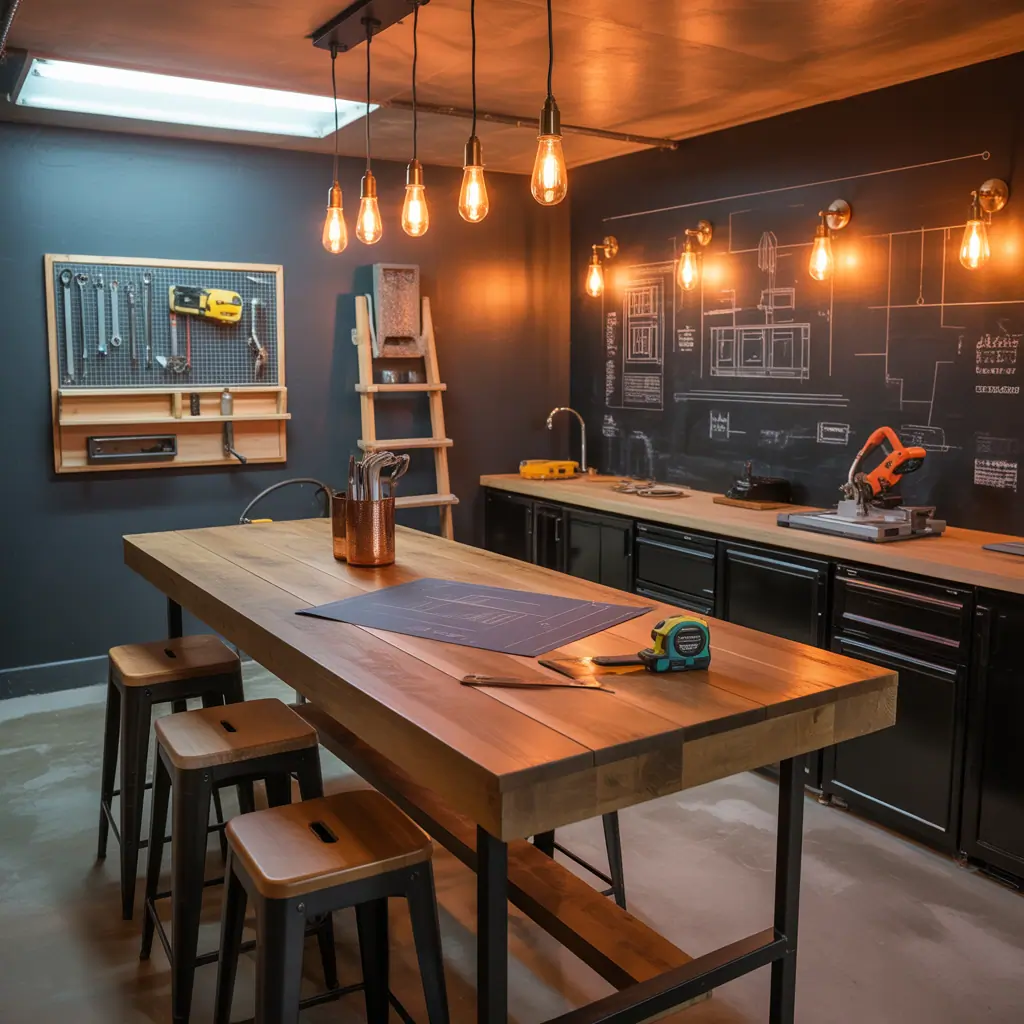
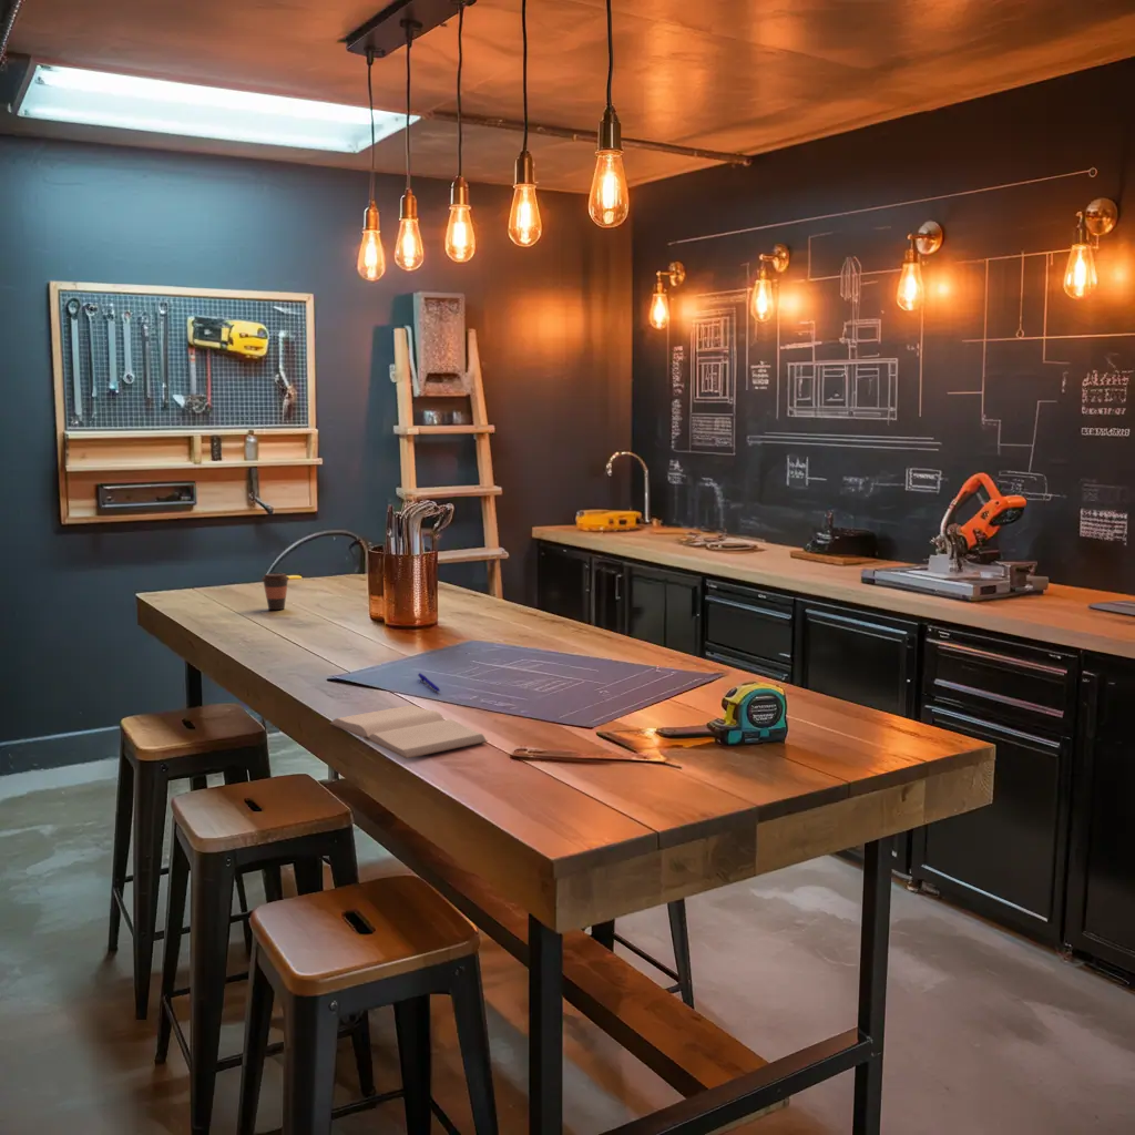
+ coffee cup [260,572,290,611]
+ book [328,704,489,759]
+ pen [417,672,441,693]
